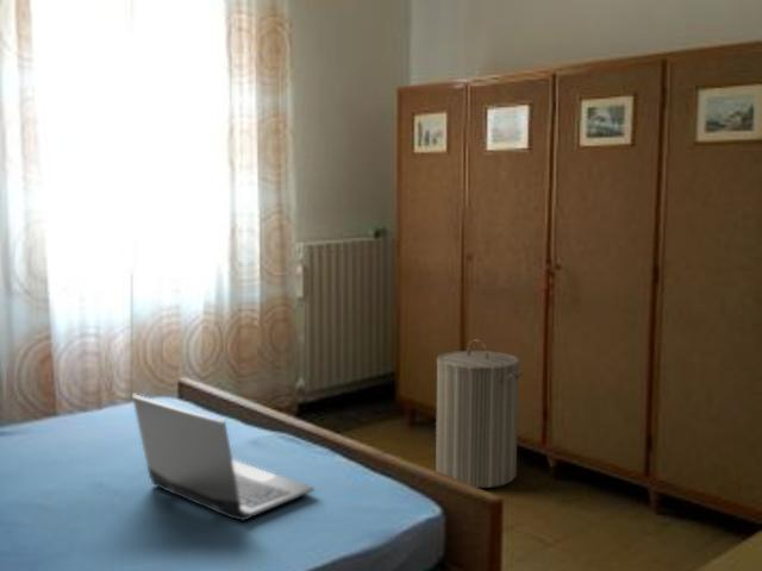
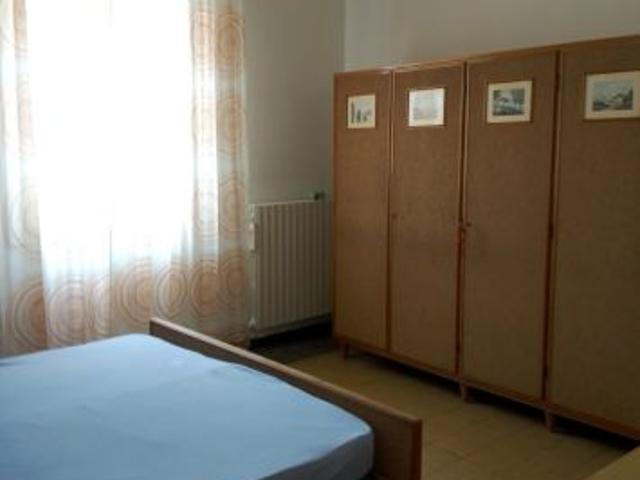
- laundry hamper [435,338,524,489]
- laptop computer [131,394,316,522]
